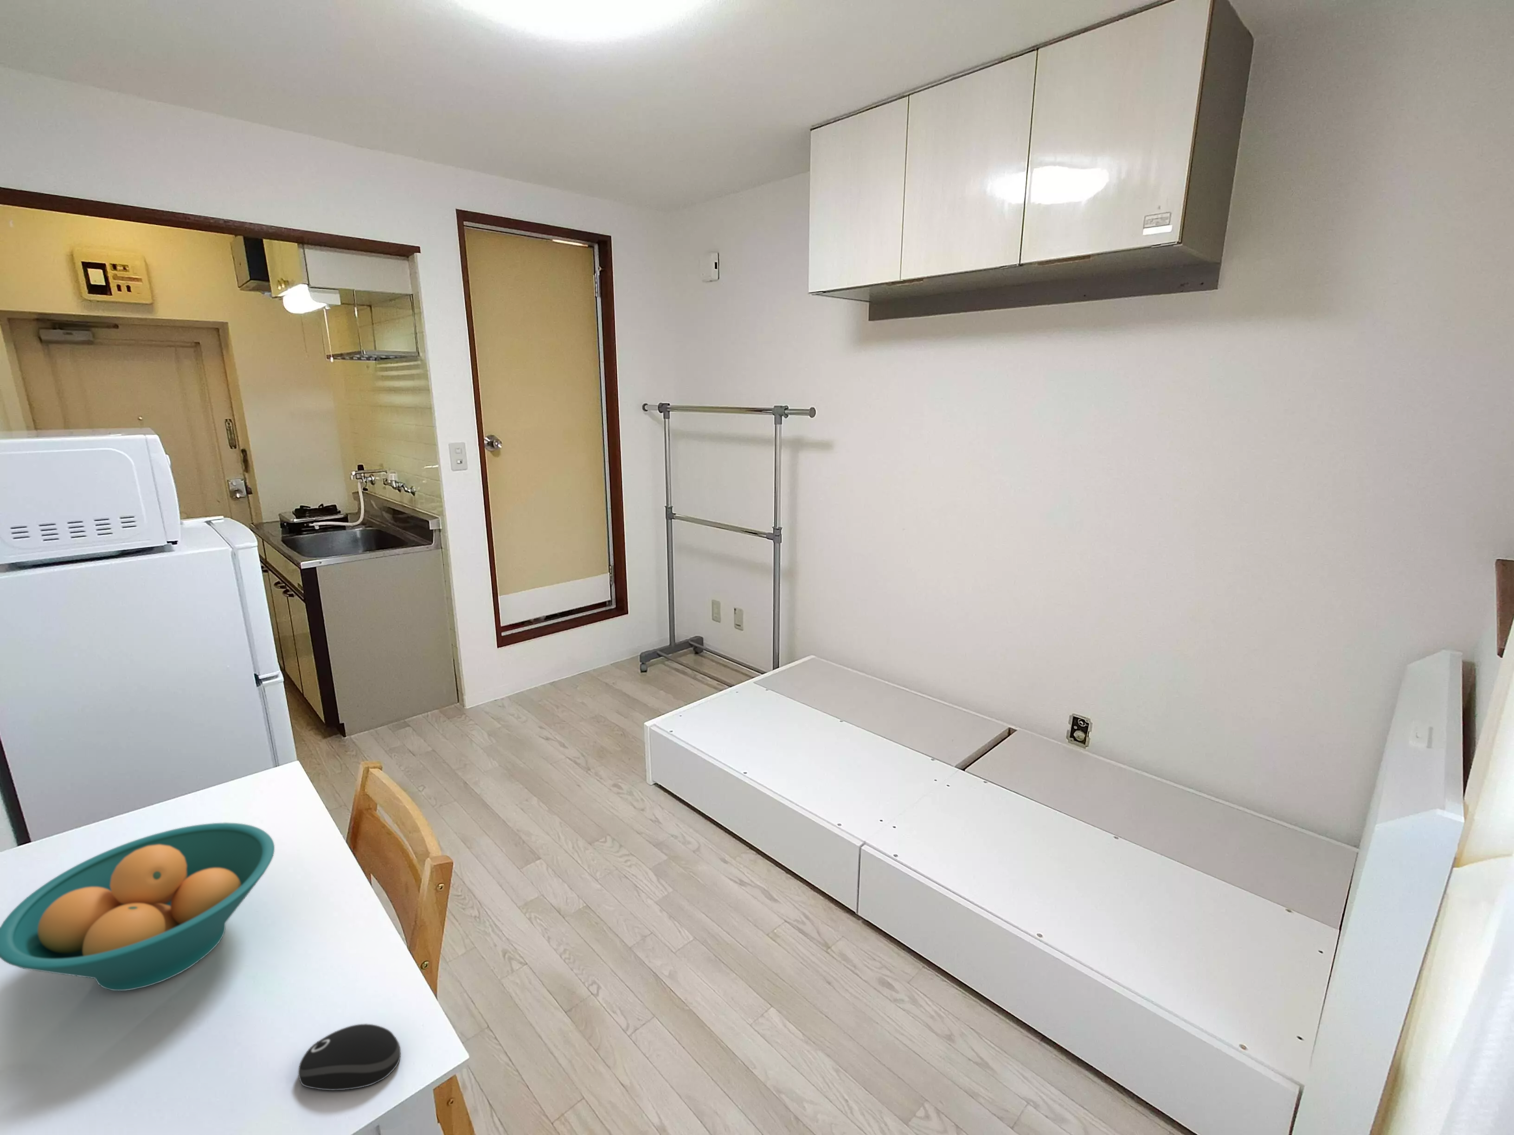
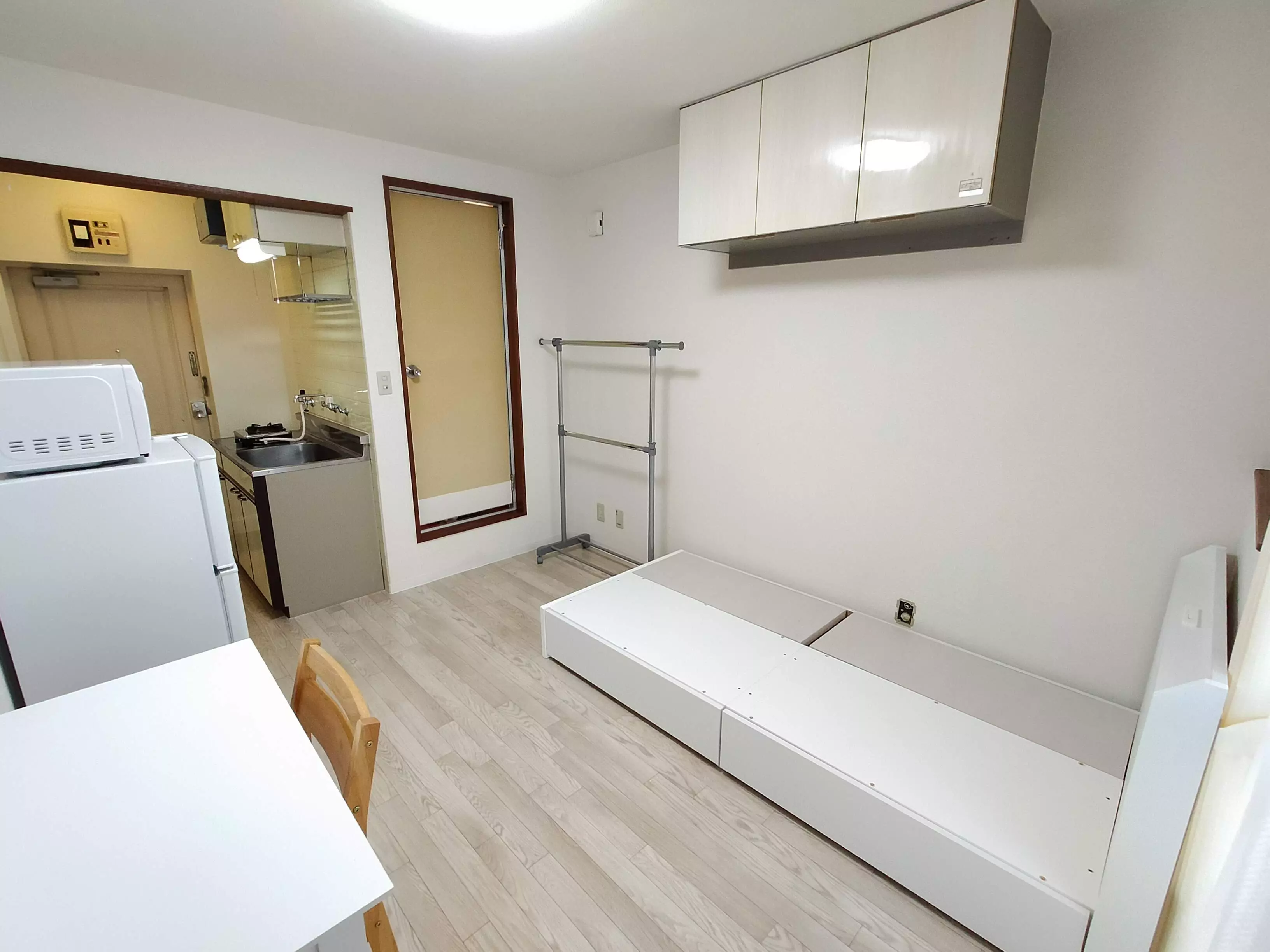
- computer mouse [298,1023,402,1091]
- fruit bowl [0,821,275,991]
